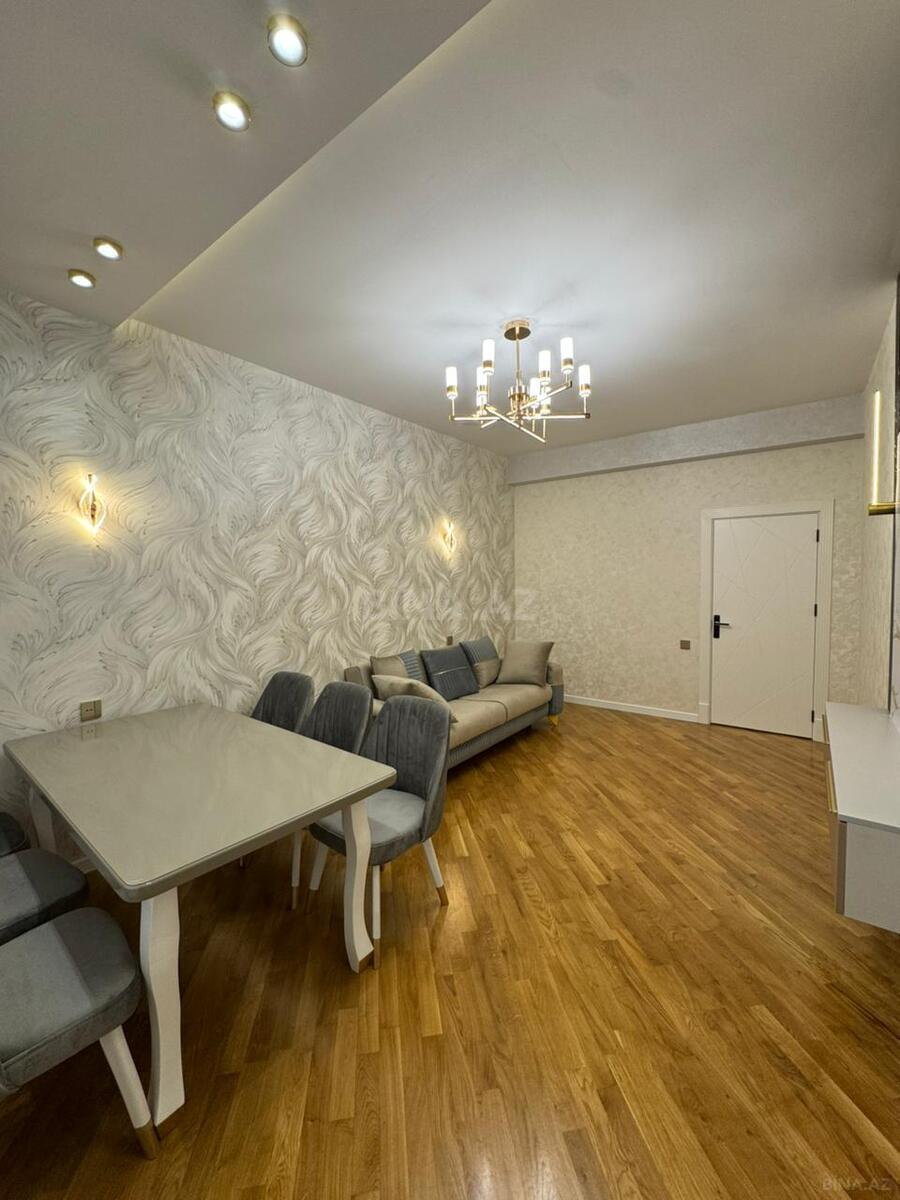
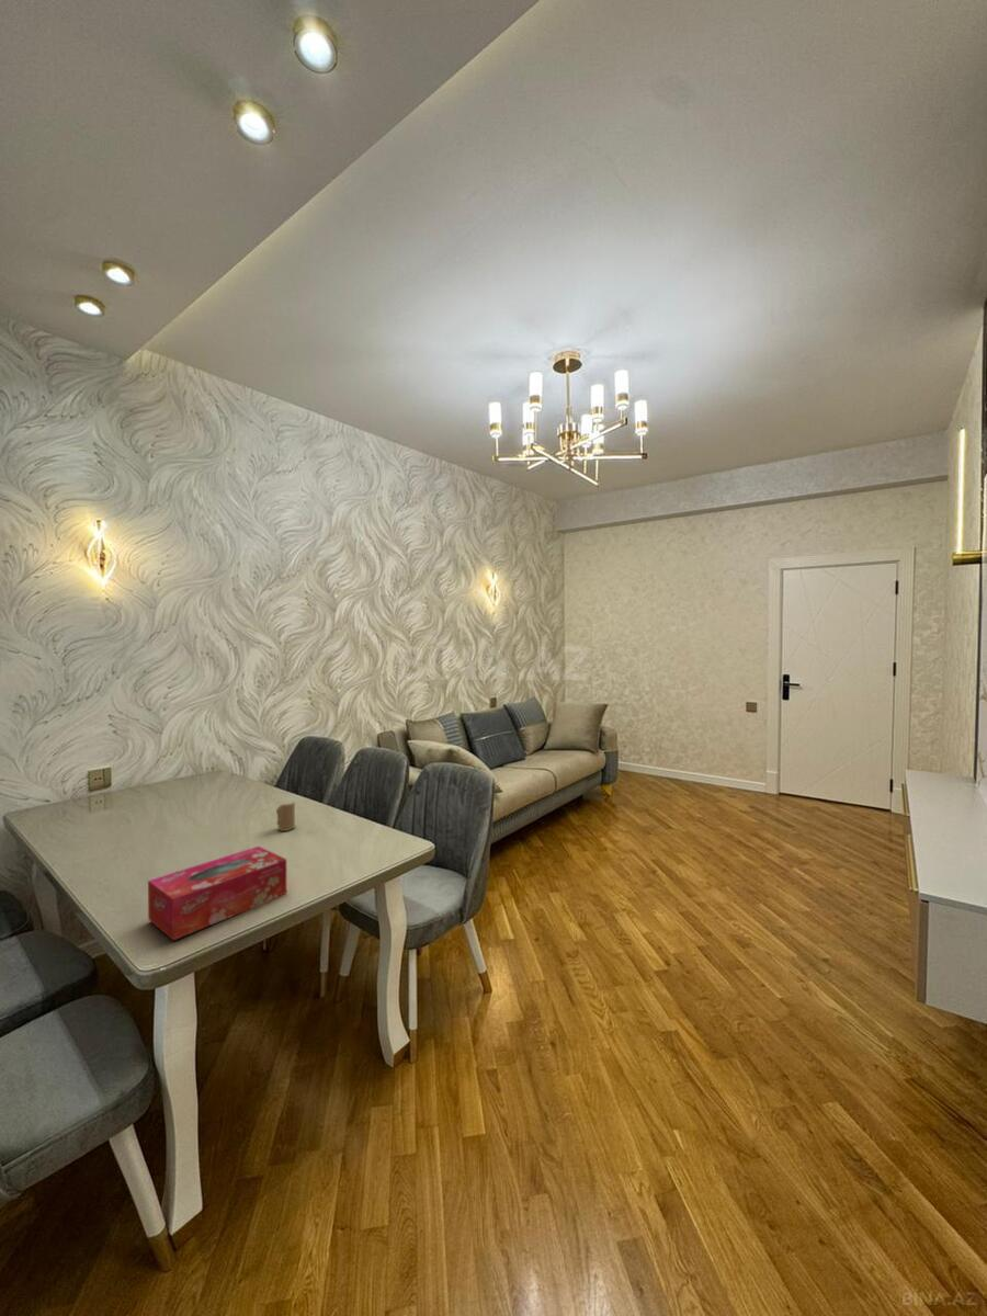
+ candle [275,801,296,832]
+ tissue box [147,846,287,941]
